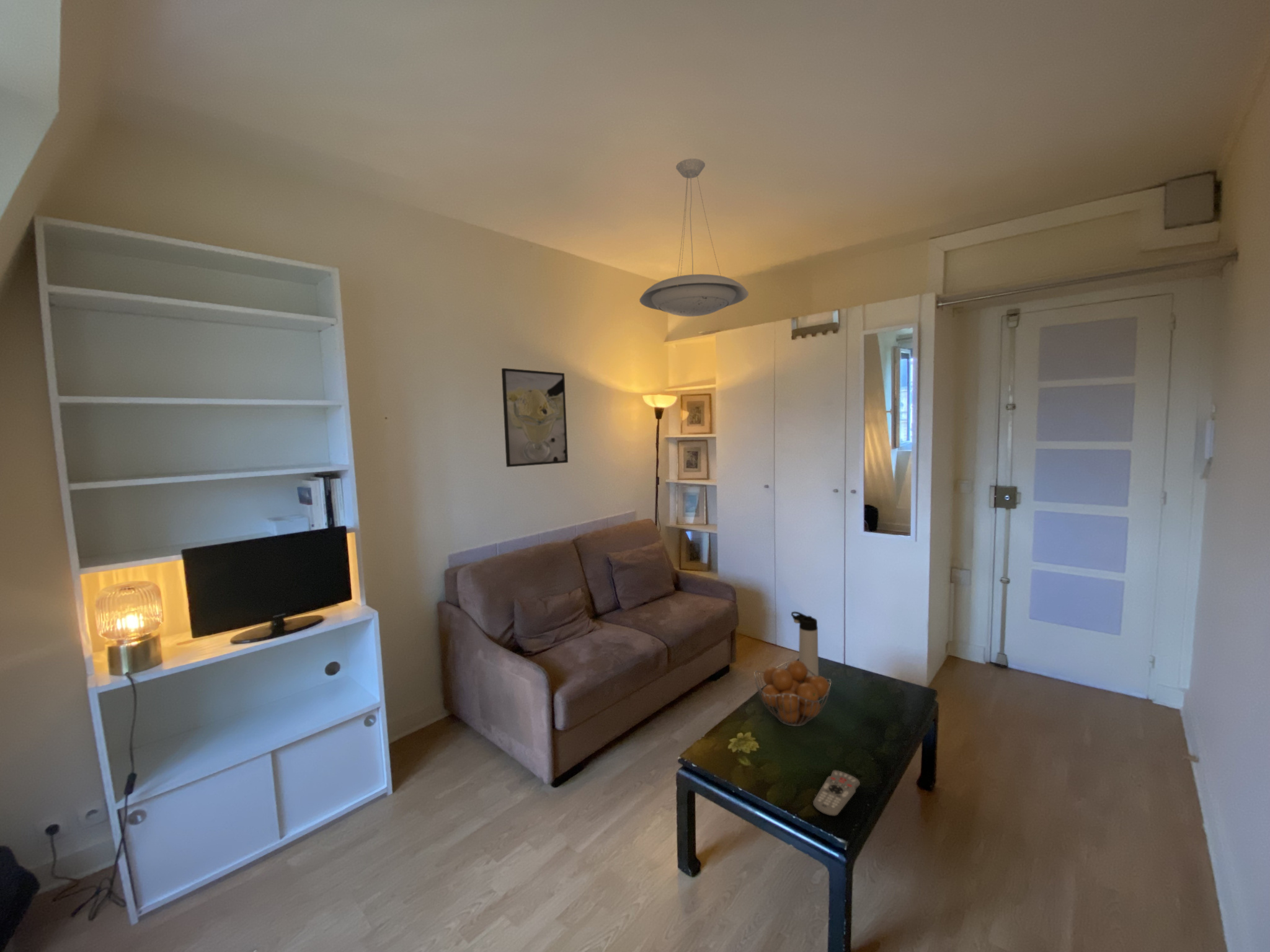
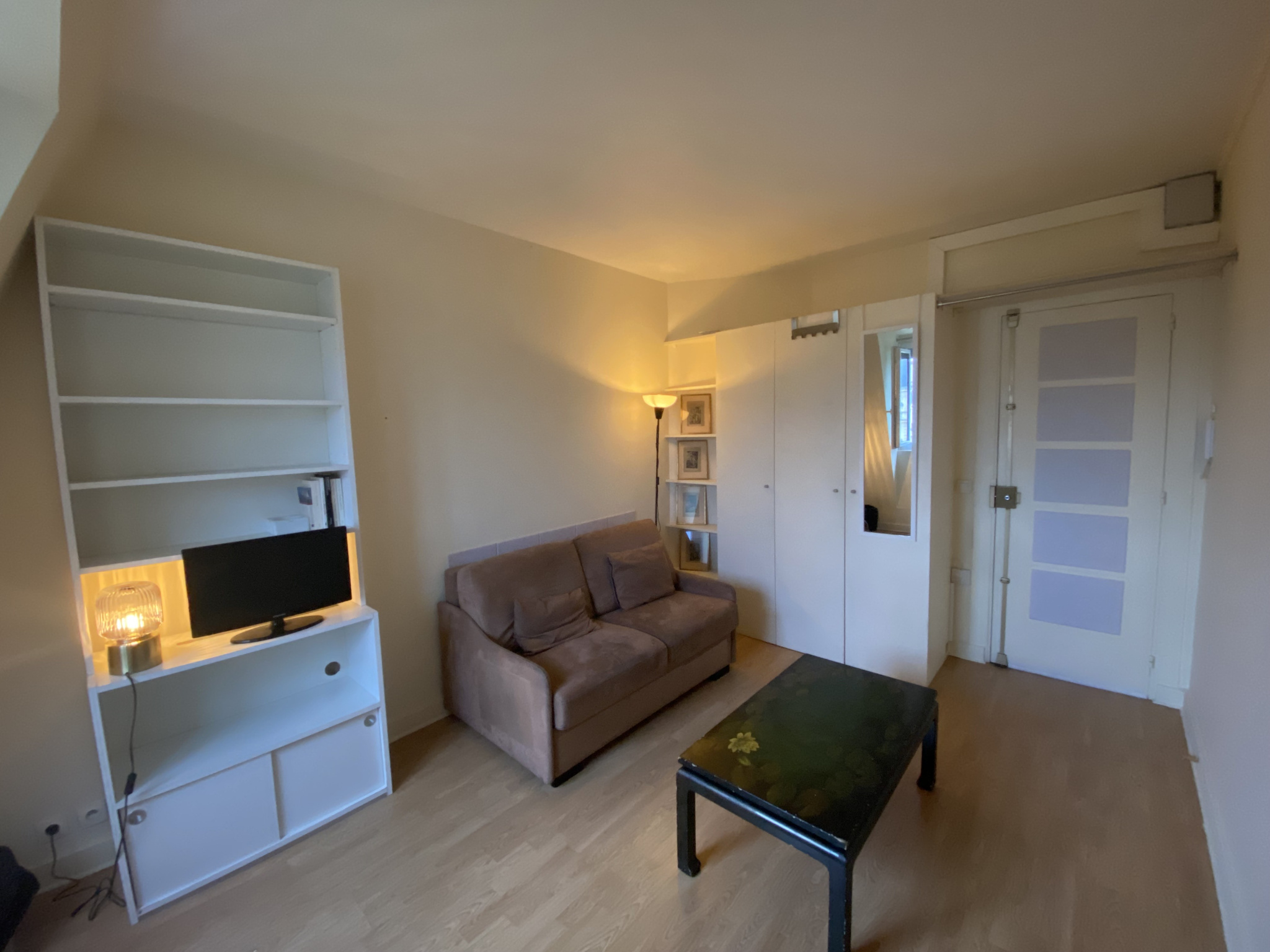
- thermos bottle [791,611,819,676]
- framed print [501,368,569,468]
- remote control [812,770,861,817]
- pendant lamp [639,158,749,317]
- fruit basket [753,659,832,727]
